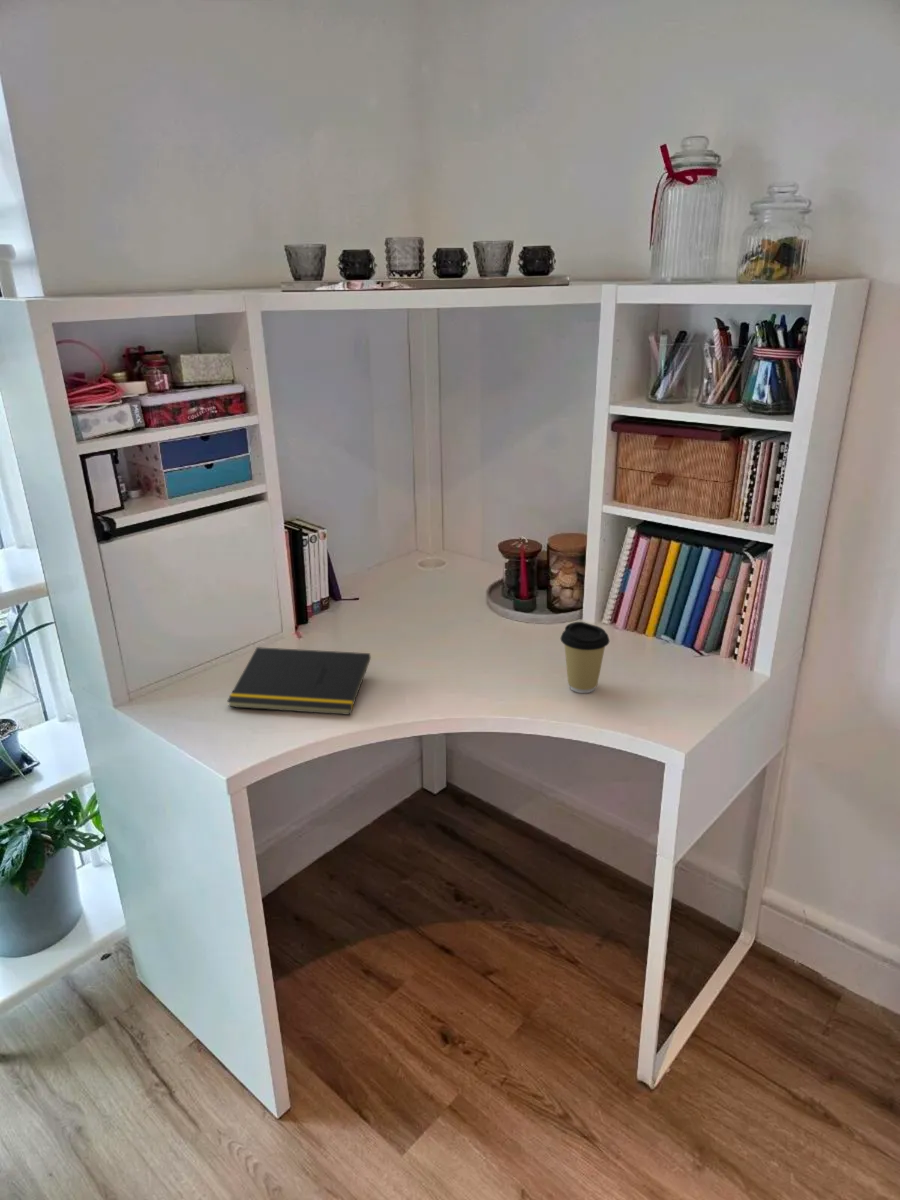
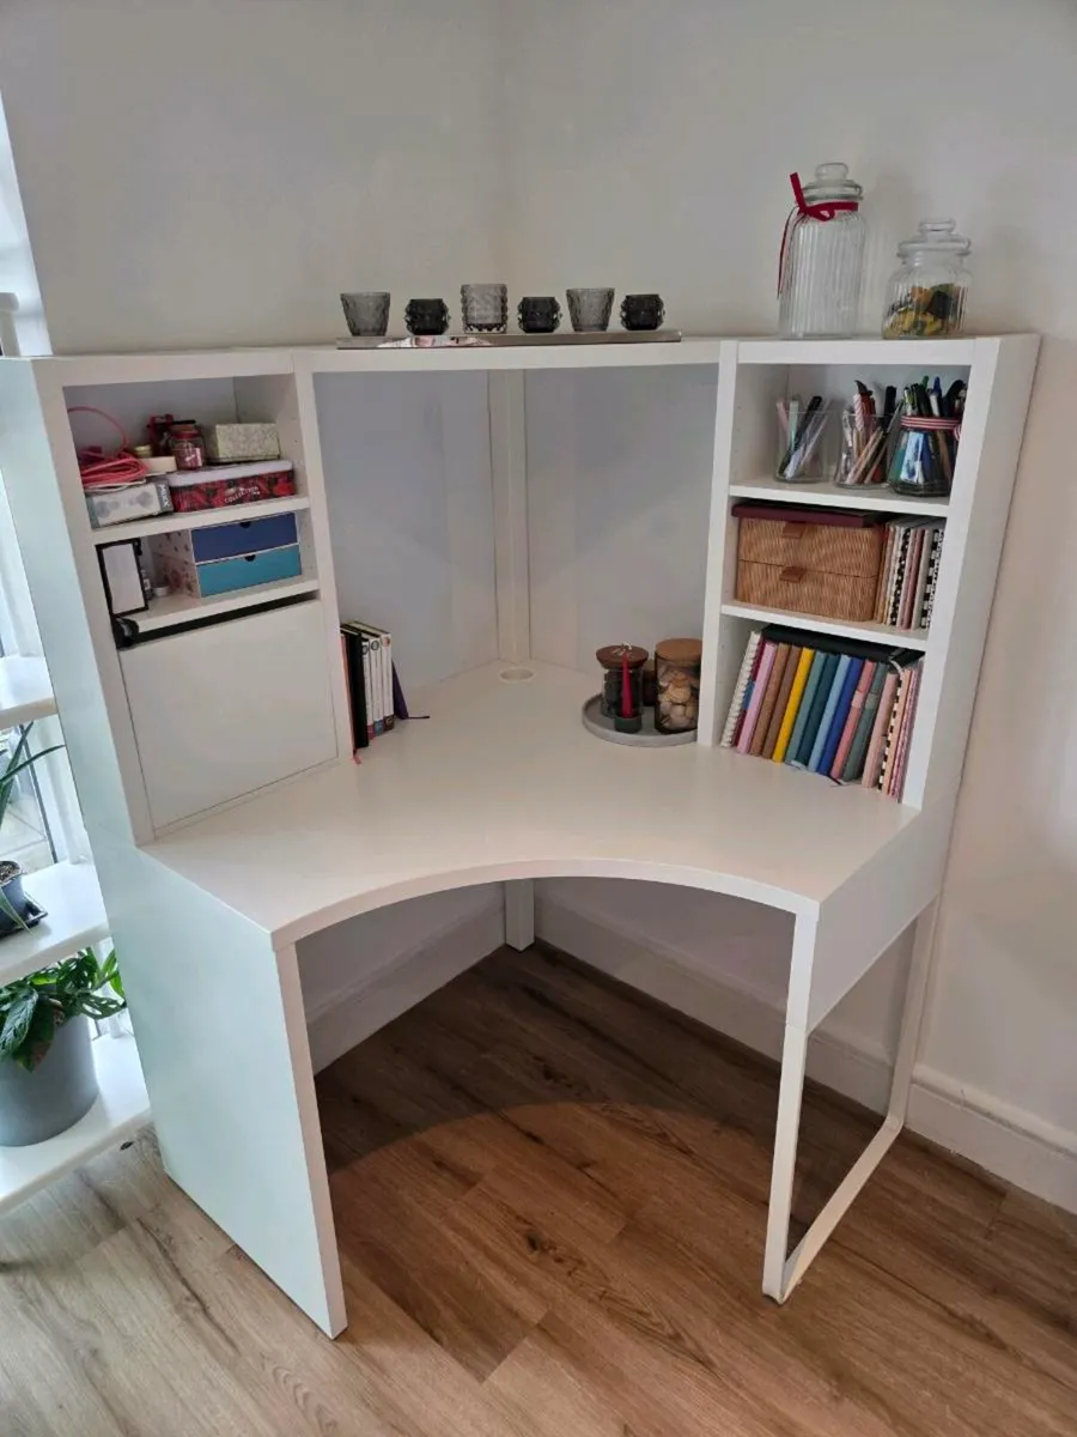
- notepad [226,646,372,716]
- coffee cup [560,621,611,694]
